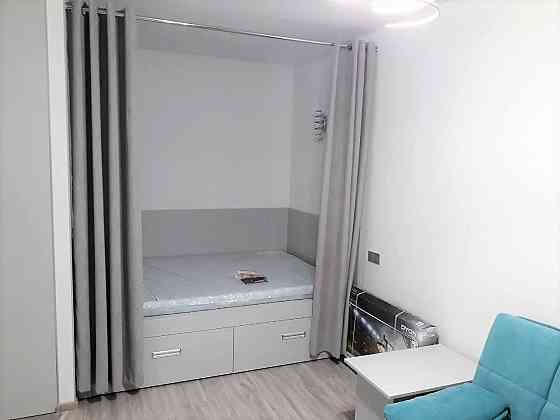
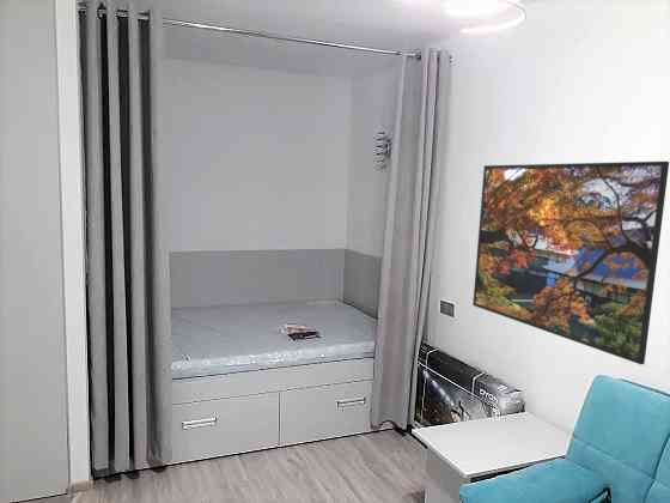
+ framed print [471,160,670,365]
